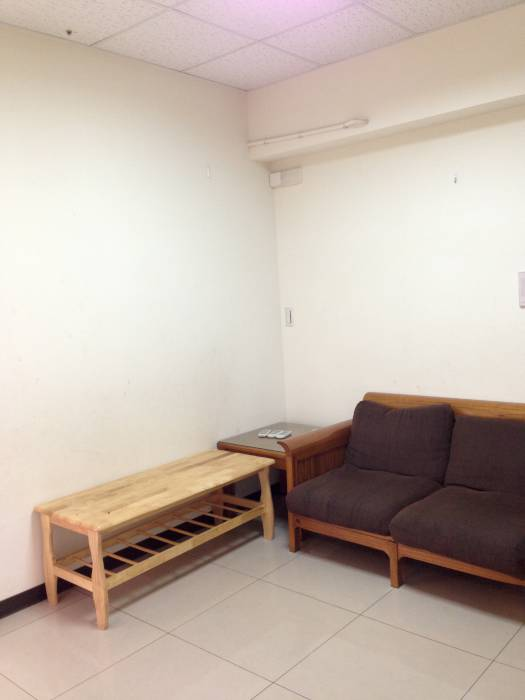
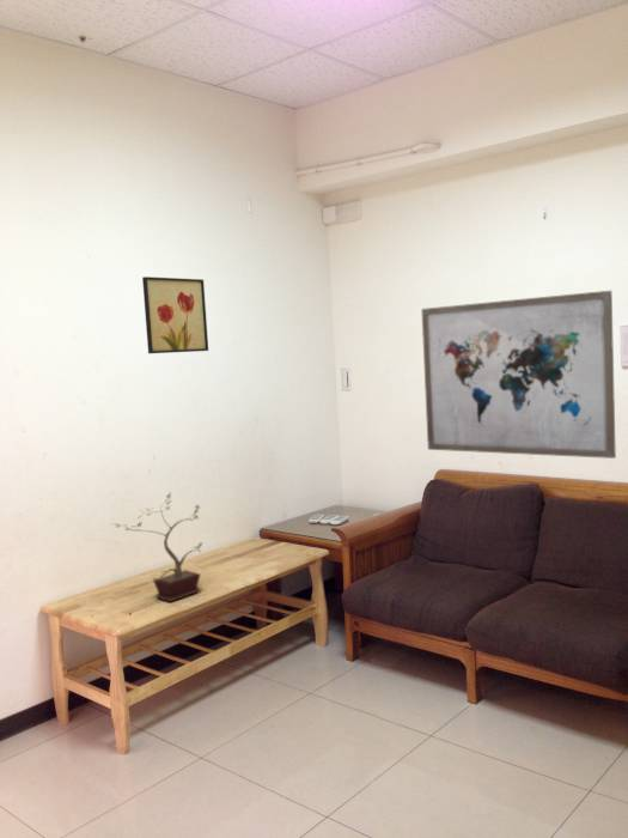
+ wall art [420,290,617,460]
+ potted plant [111,491,203,603]
+ wall art [141,275,209,354]
